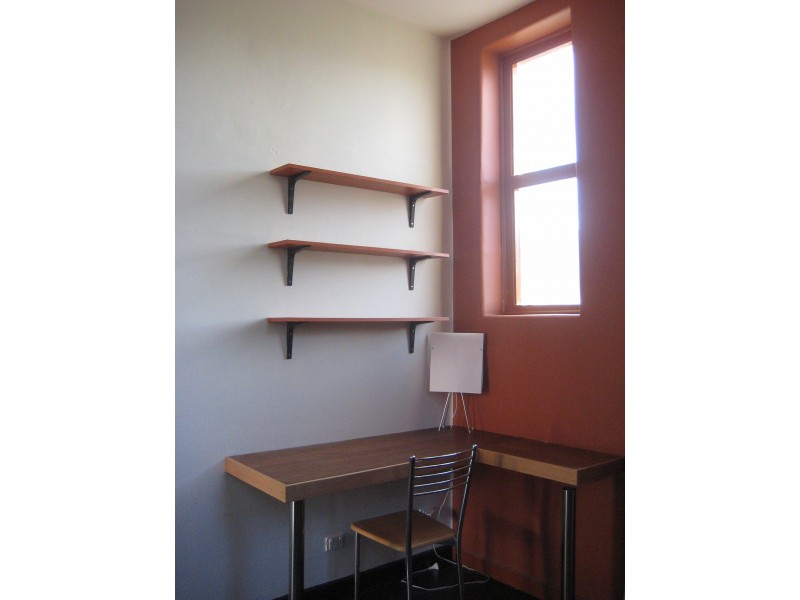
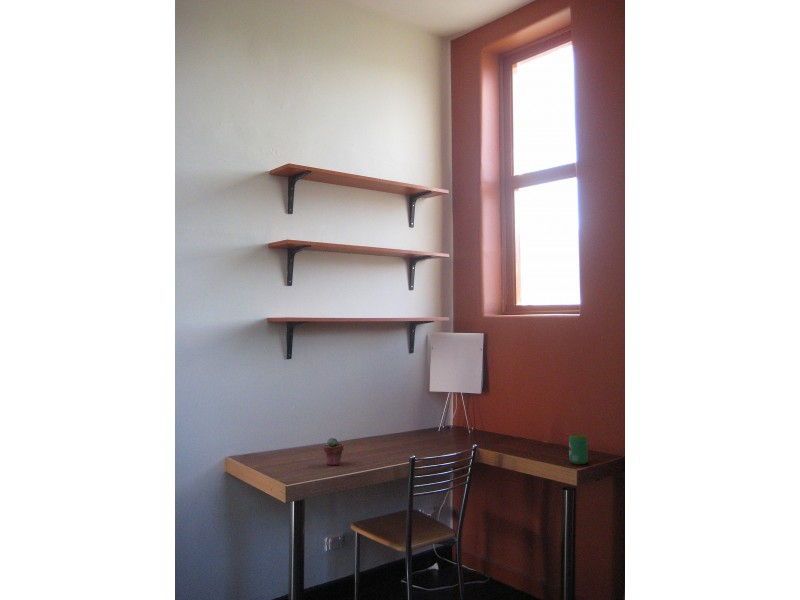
+ beverage can [568,433,589,465]
+ potted succulent [322,437,344,466]
